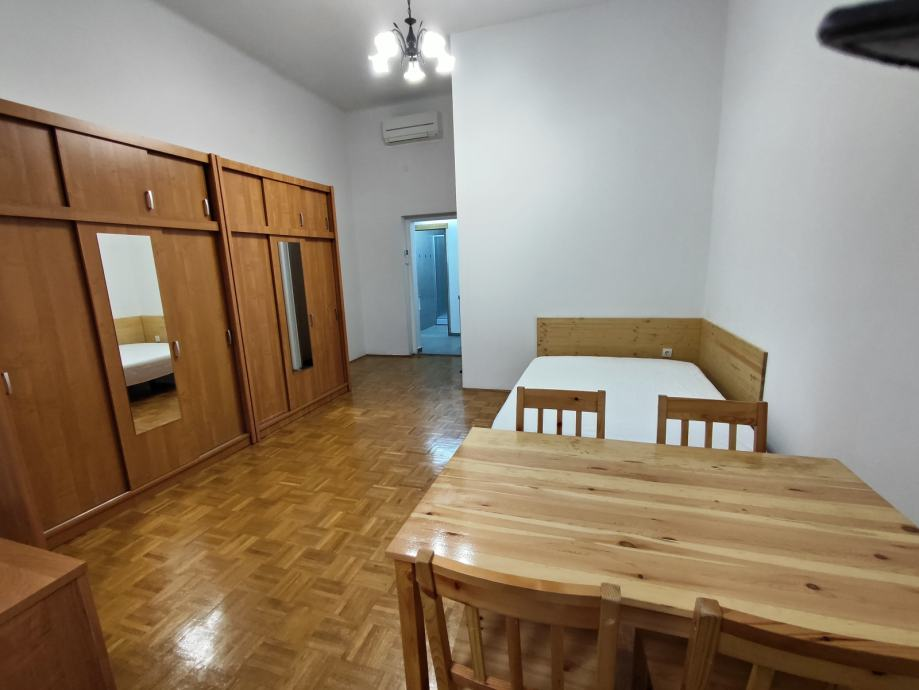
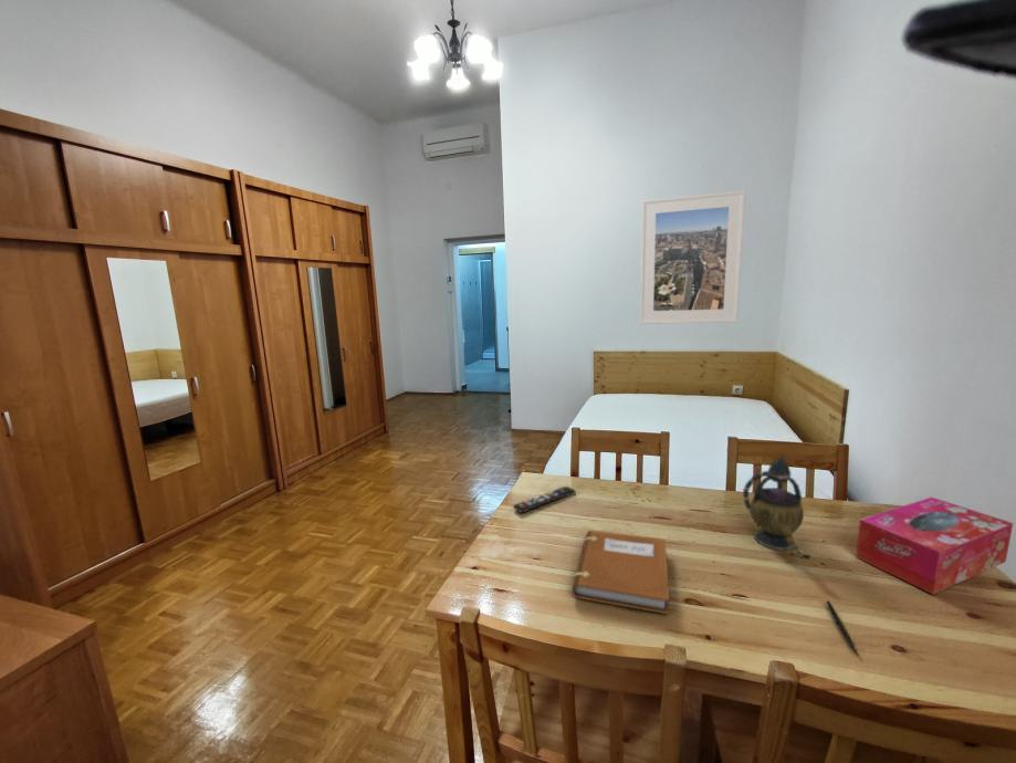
+ teapot [742,454,814,561]
+ pen [825,599,859,657]
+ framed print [639,189,746,325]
+ notebook [570,530,670,615]
+ remote control [512,485,577,514]
+ tissue box [855,497,1014,595]
